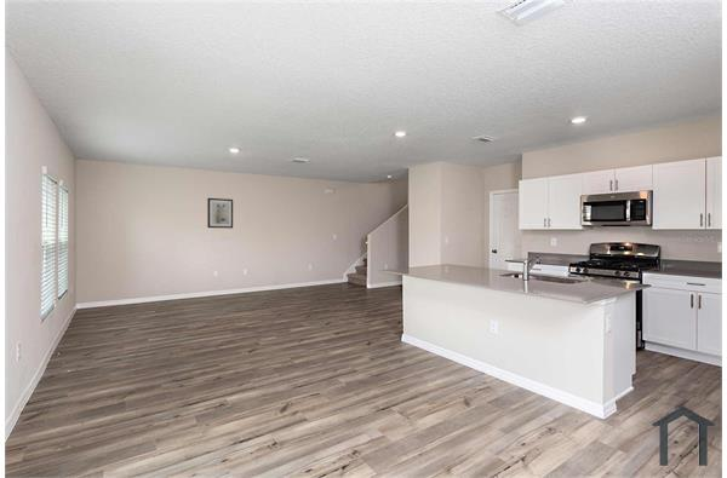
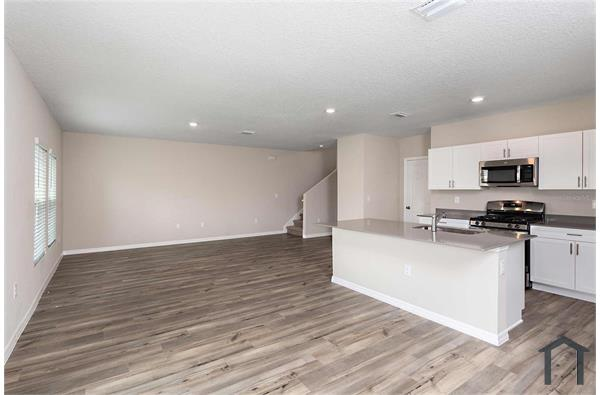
- wall art [206,197,234,230]
